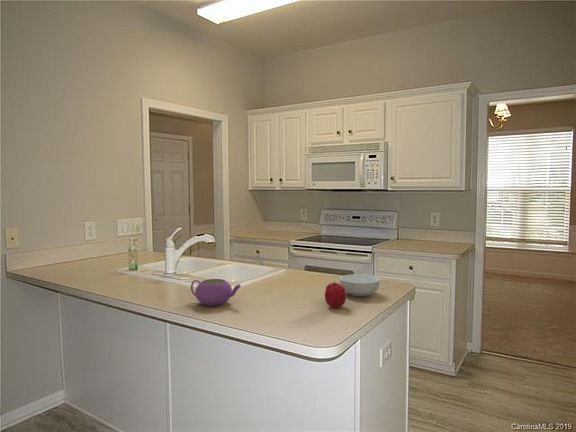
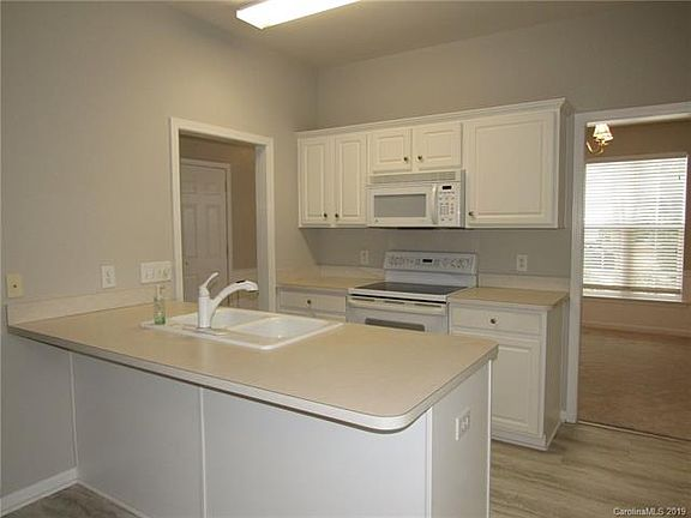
- fruit [324,280,347,309]
- cereal bowl [339,273,381,297]
- teapot [190,278,242,307]
